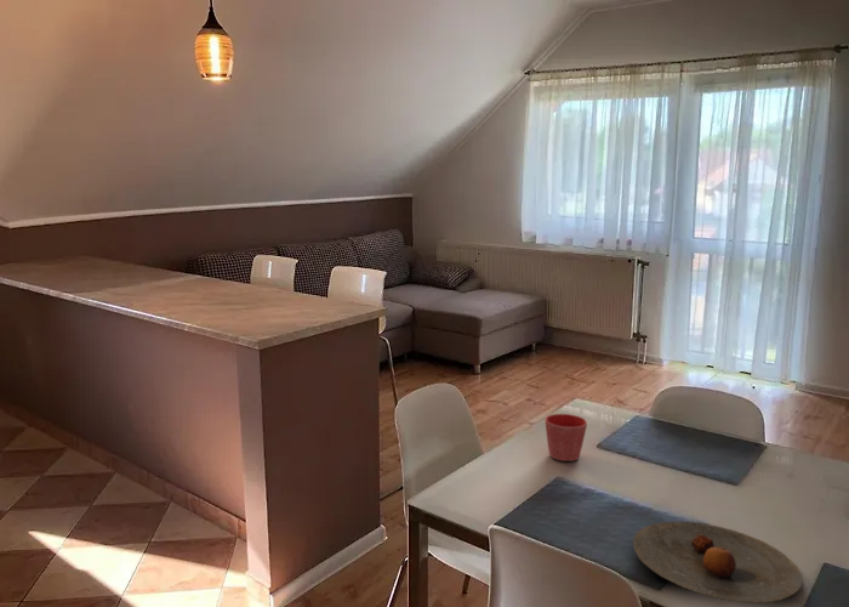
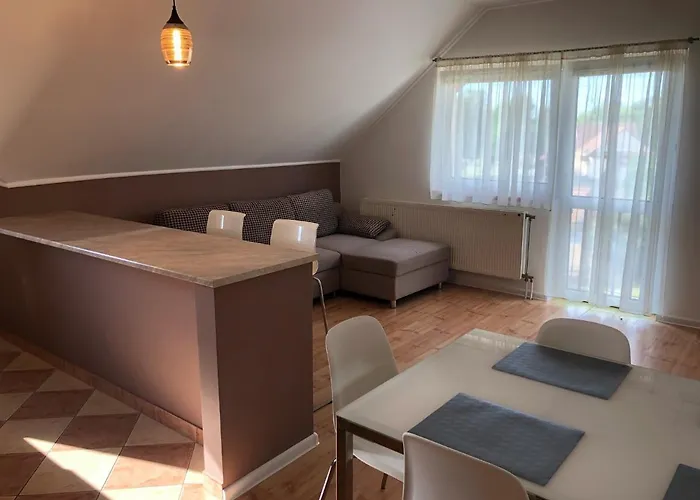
- flower pot [543,413,588,463]
- plate [632,521,804,603]
